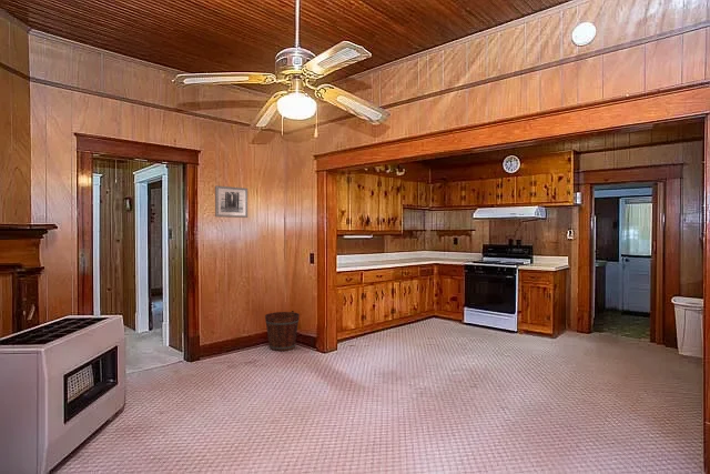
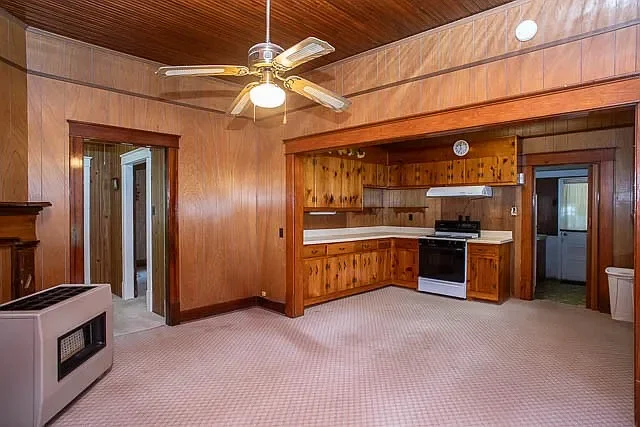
- wall art [214,184,248,219]
- bucket [264,310,301,352]
